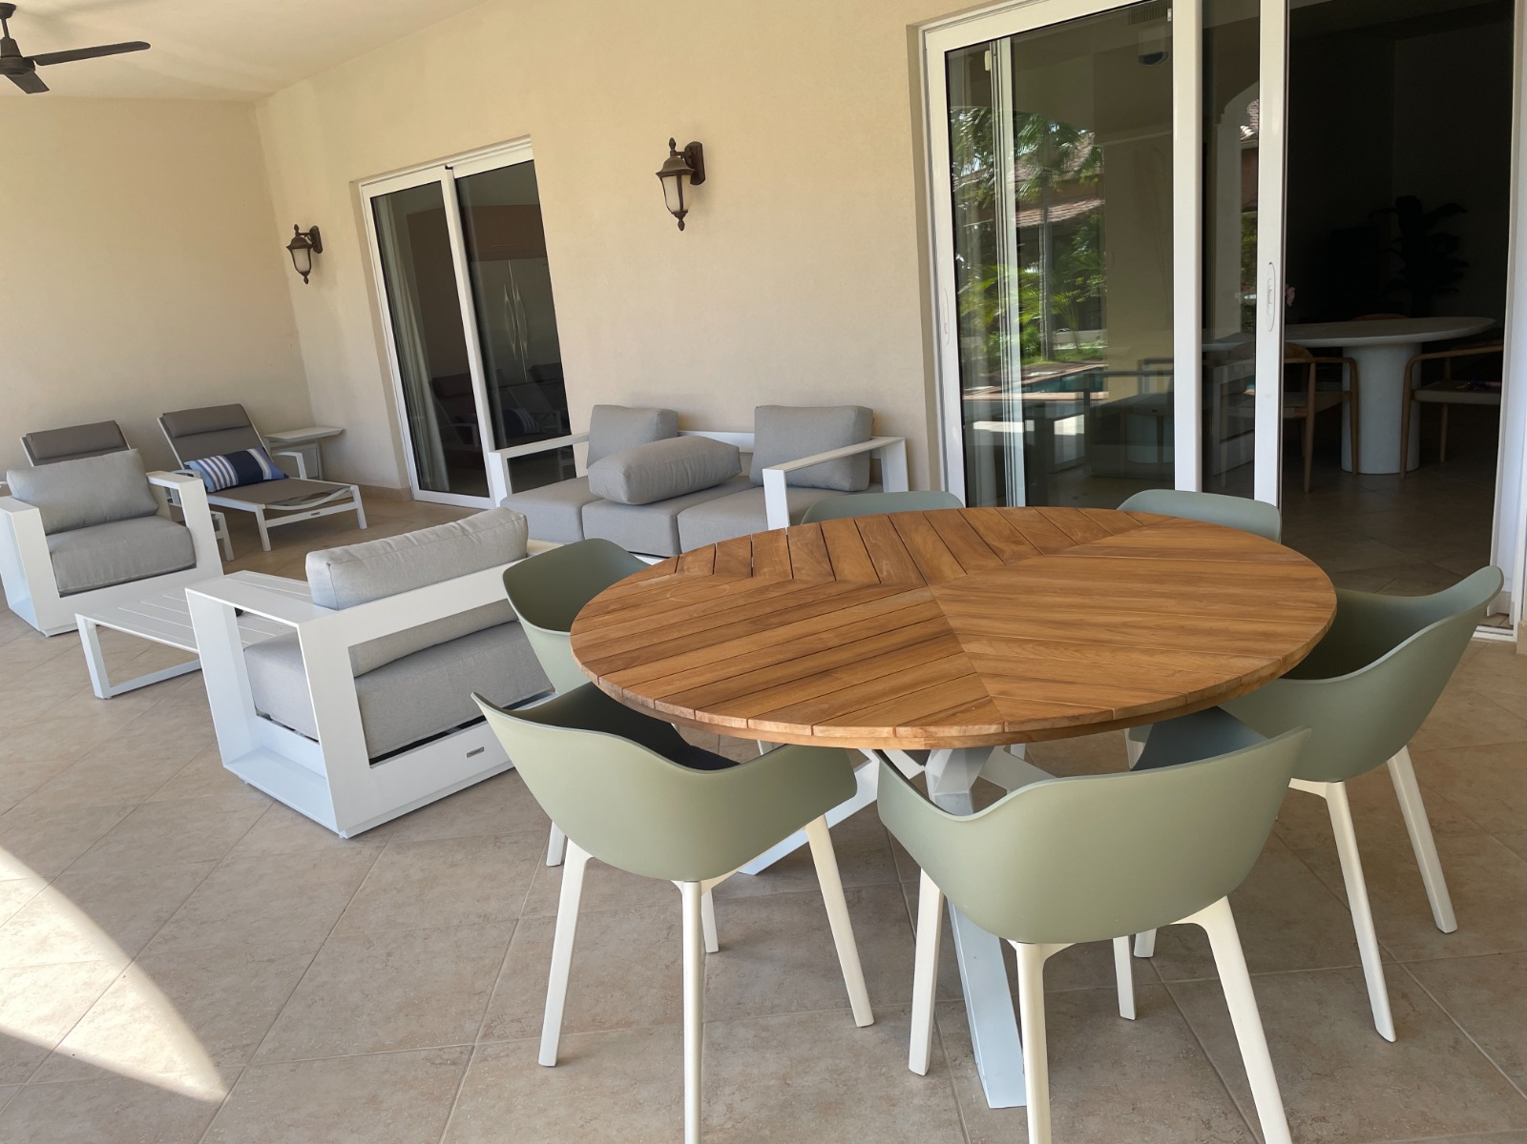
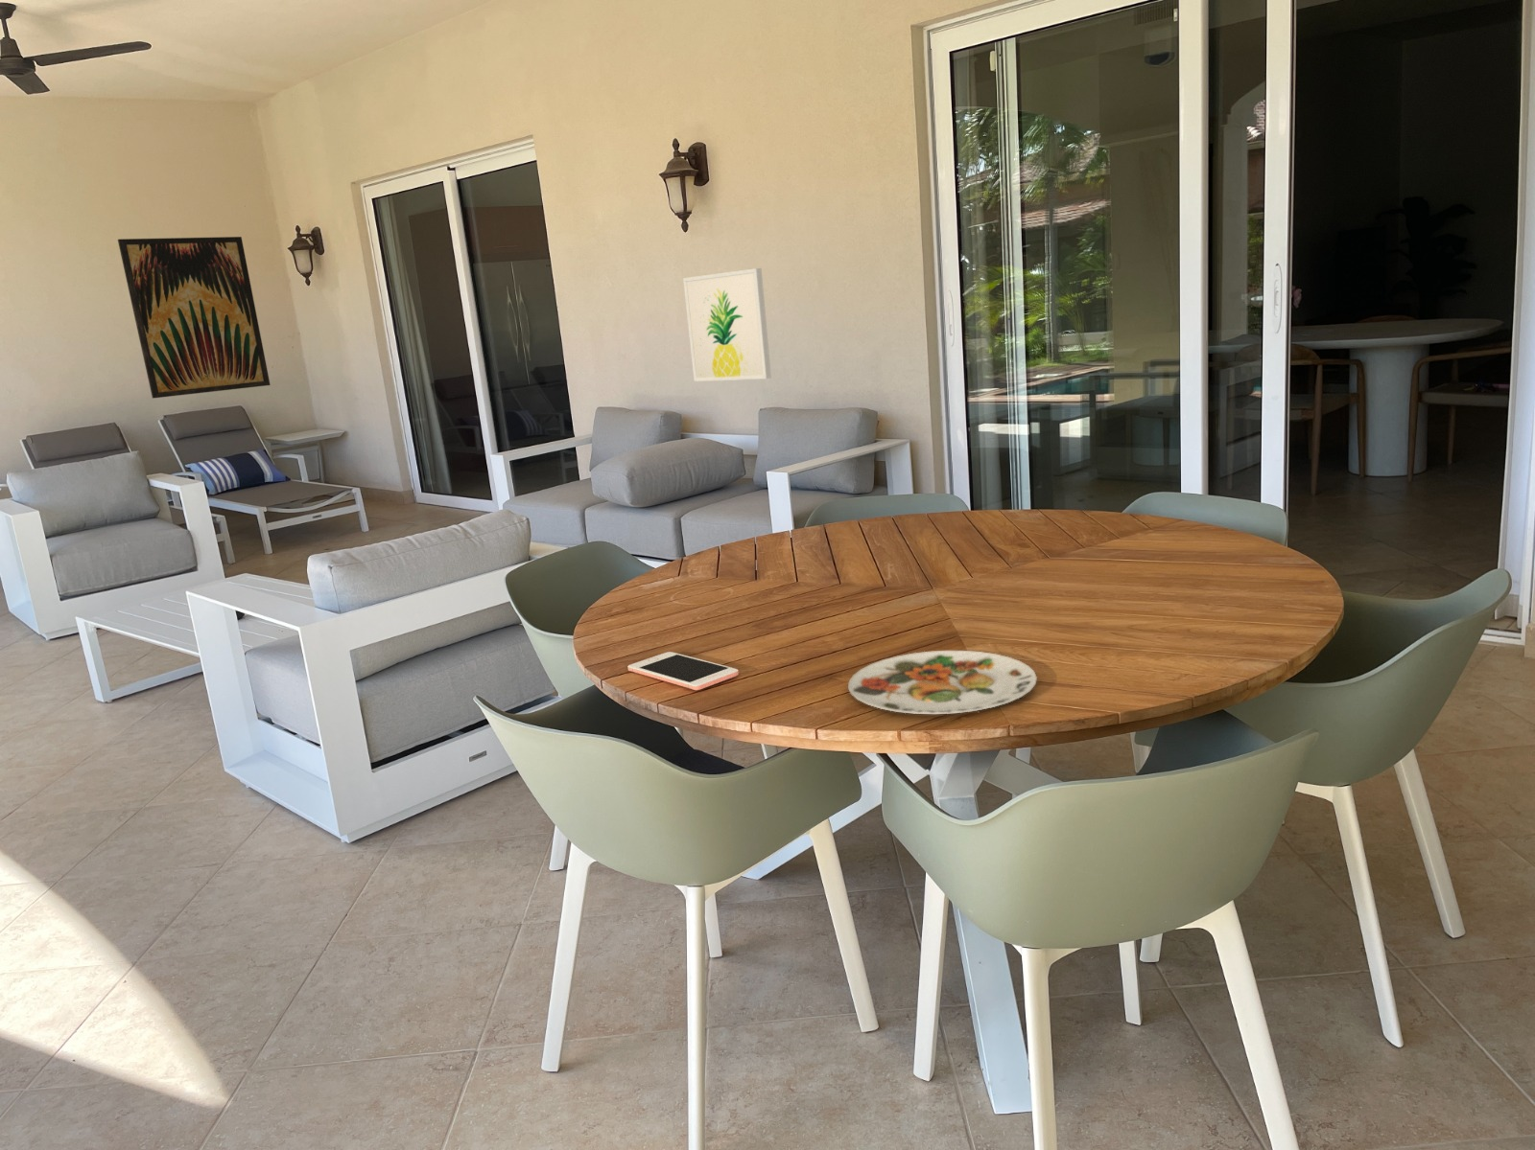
+ wall art [682,267,772,383]
+ cell phone [627,651,740,691]
+ wall art [117,236,272,400]
+ plate [847,650,1038,715]
